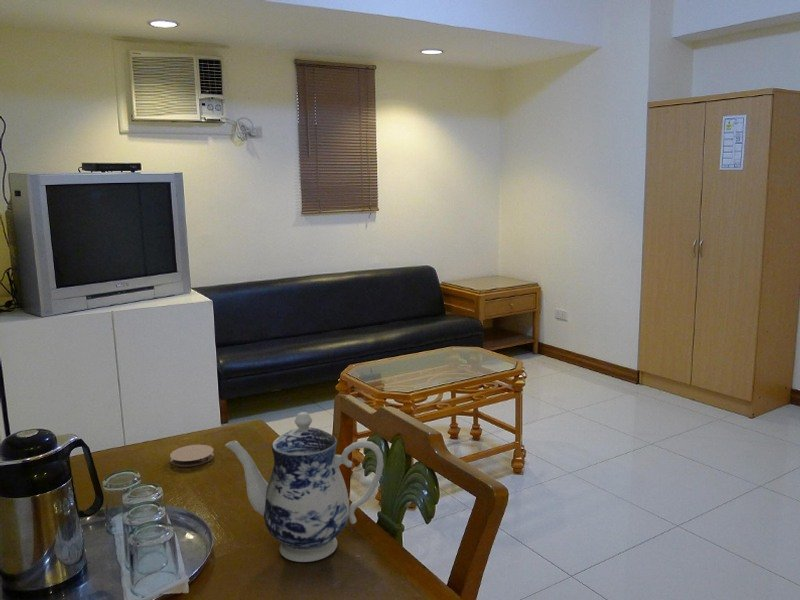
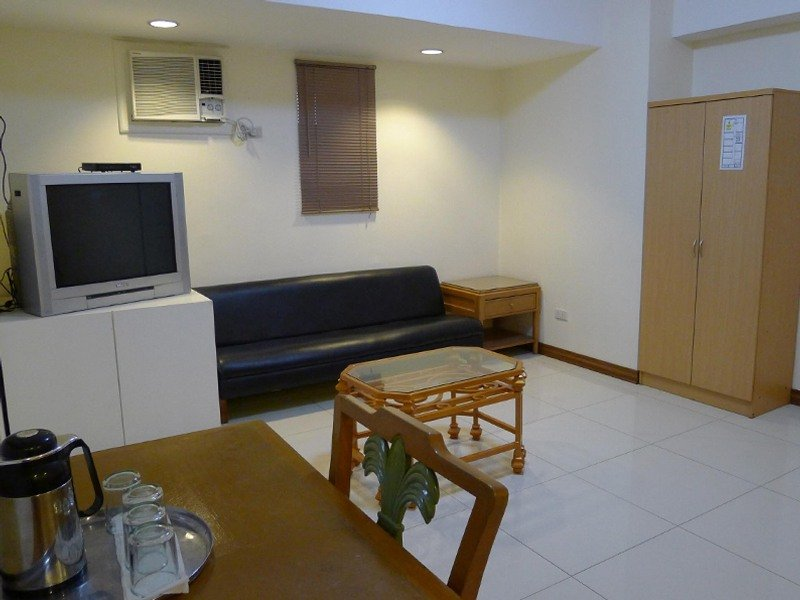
- teapot [224,411,385,563]
- coaster [169,444,215,468]
